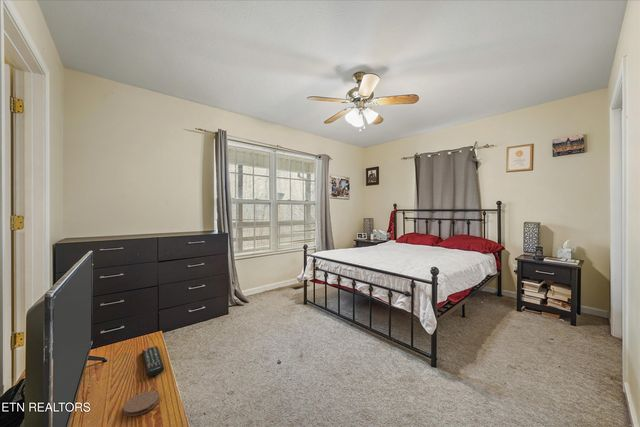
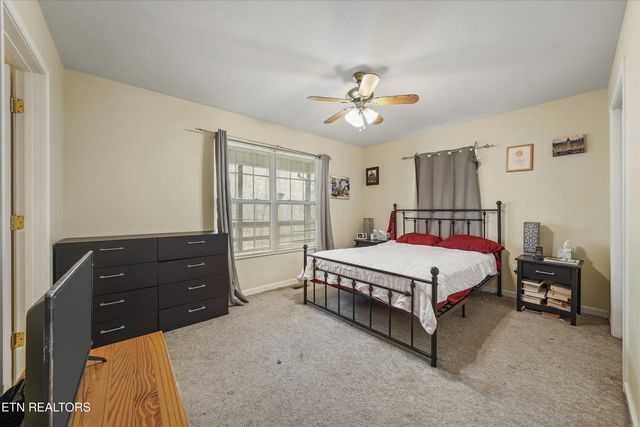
- remote control [141,345,165,377]
- coaster [122,390,159,417]
